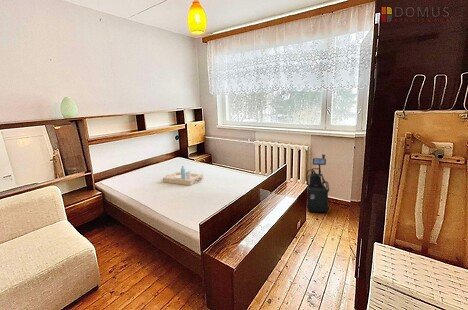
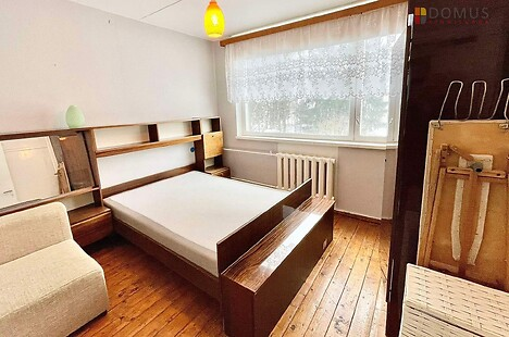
- serving tray [162,165,204,186]
- vacuum cleaner [305,153,330,213]
